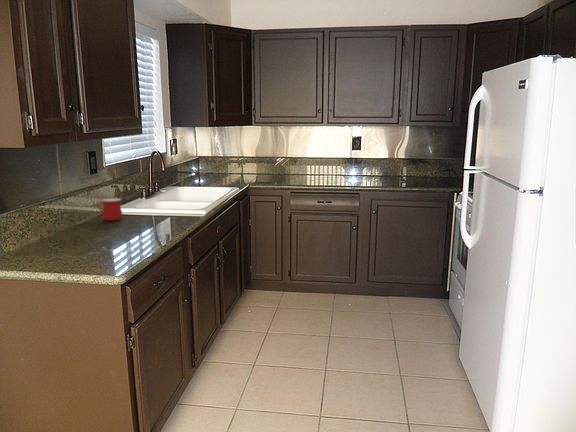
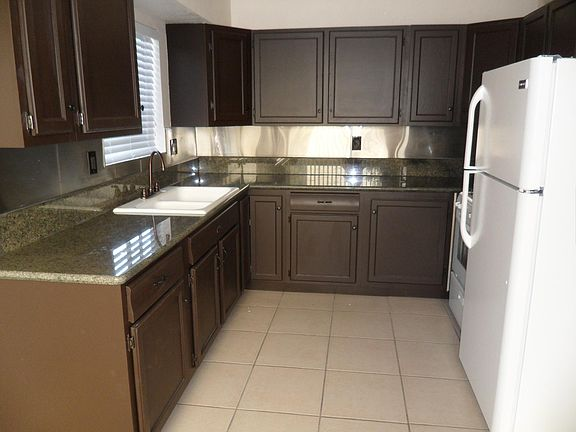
- mug [96,197,123,222]
